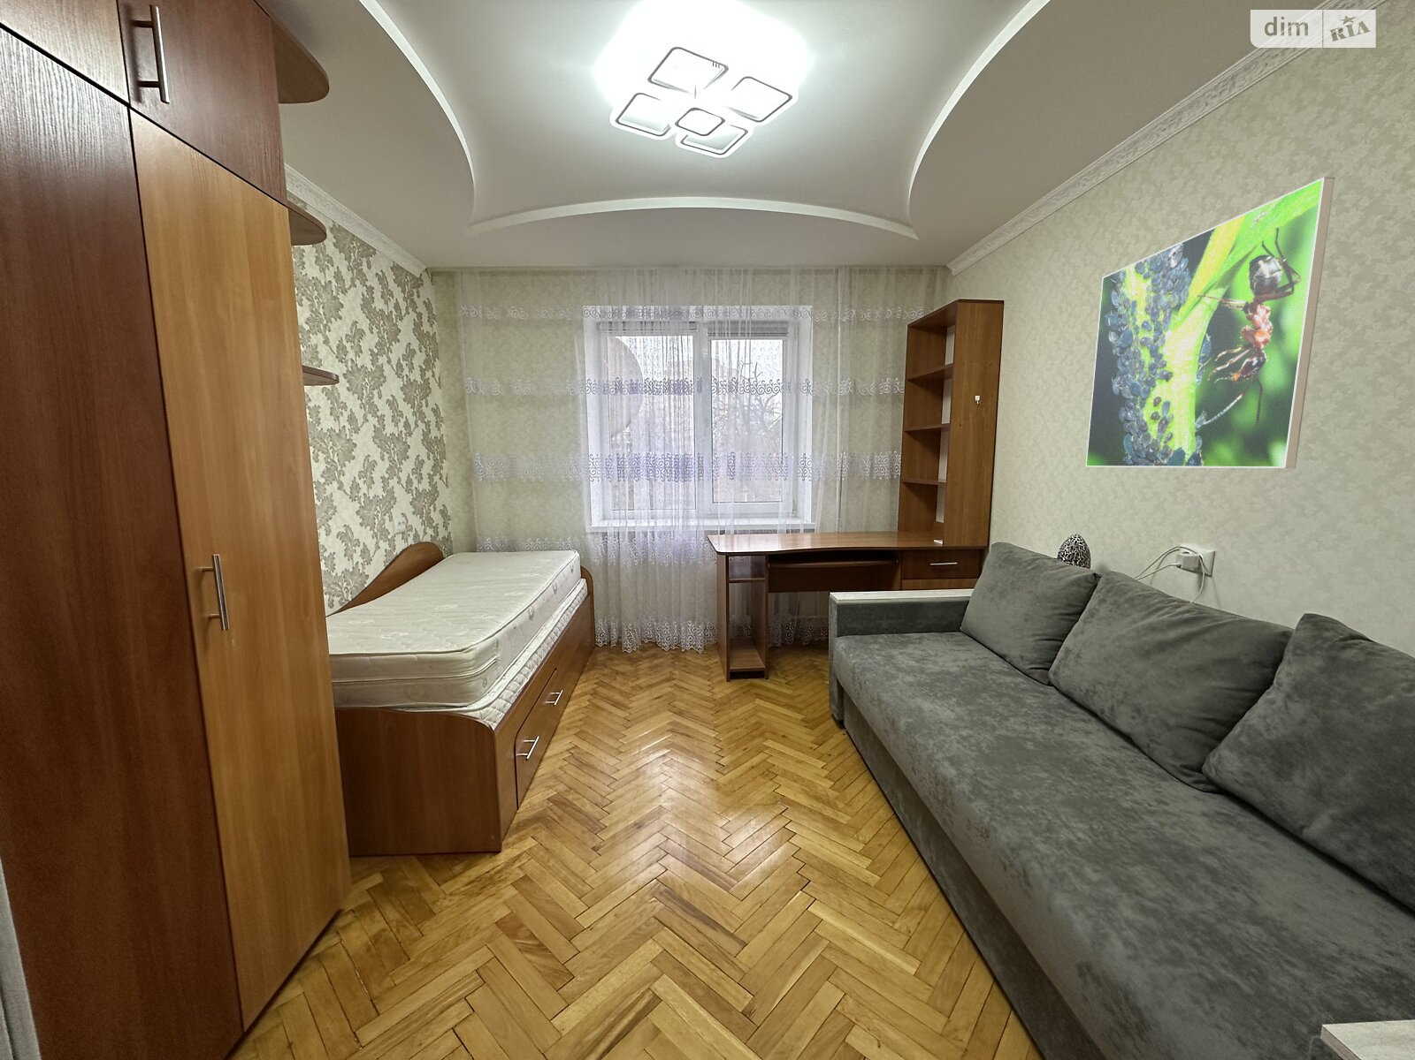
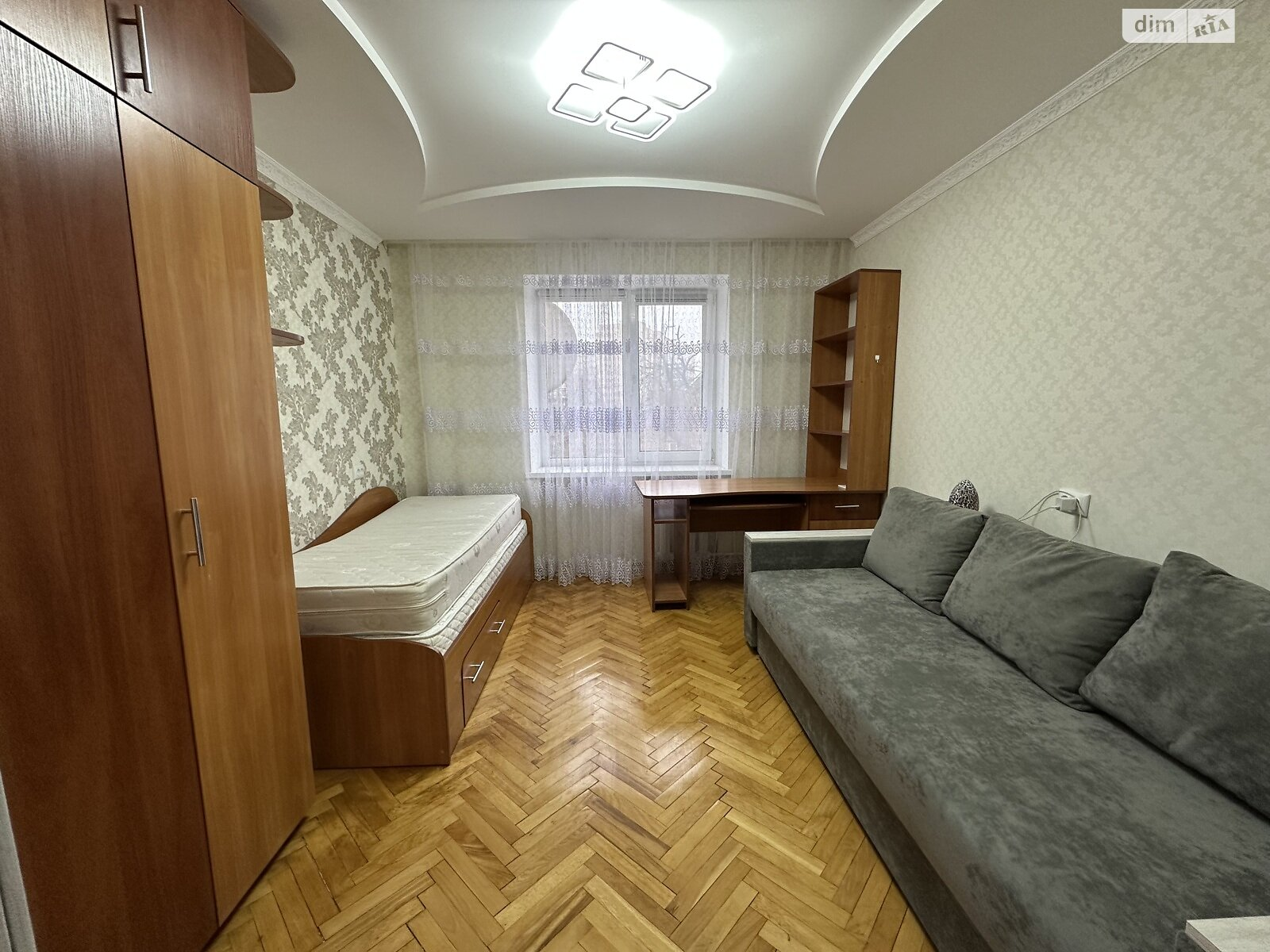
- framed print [1085,176,1336,469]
